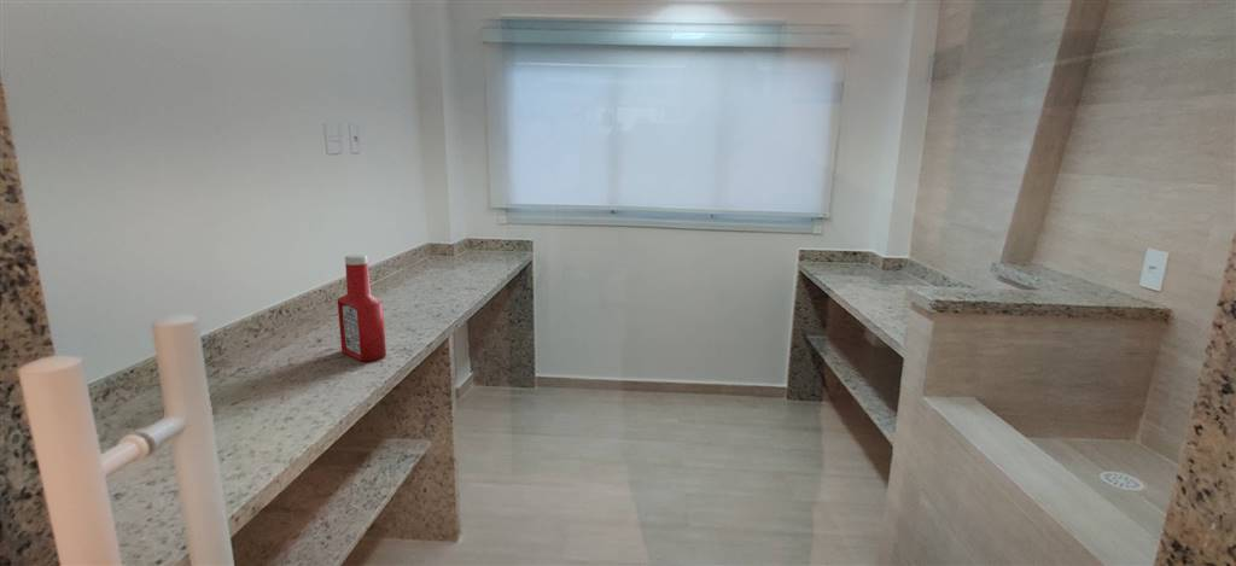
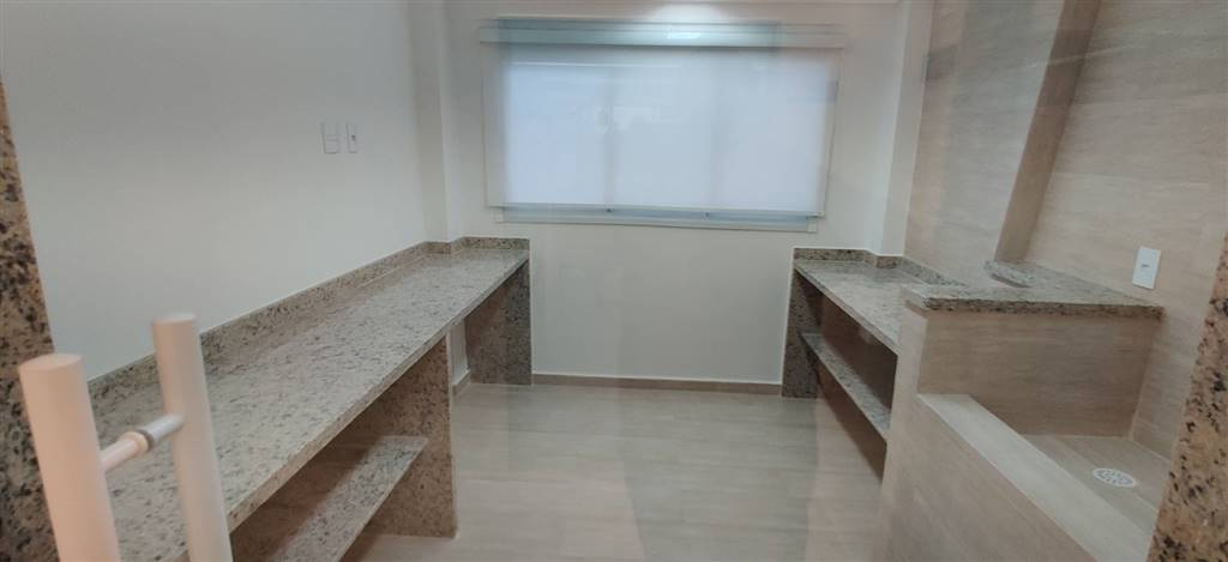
- soap bottle [336,253,387,362]
